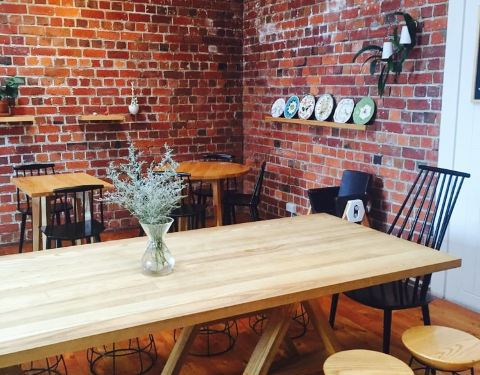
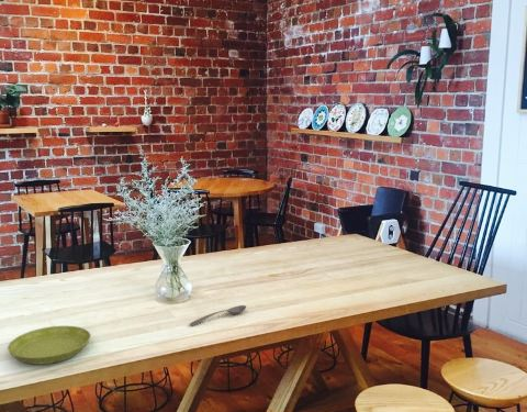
+ saucer [7,325,92,366]
+ soupspoon [189,304,247,326]
